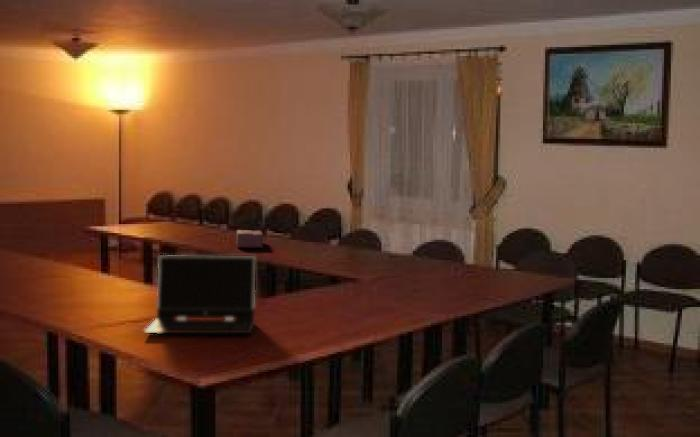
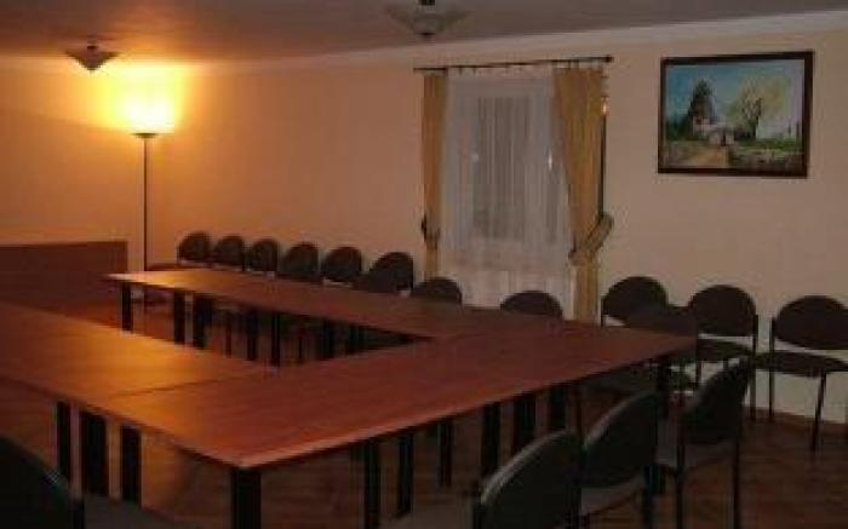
- tissue box [236,229,264,248]
- laptop computer [143,254,256,335]
